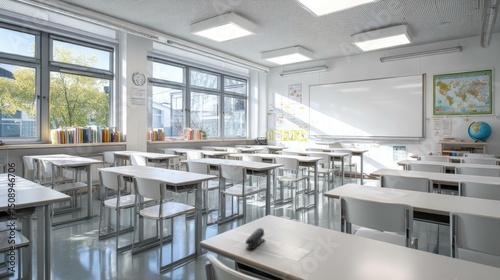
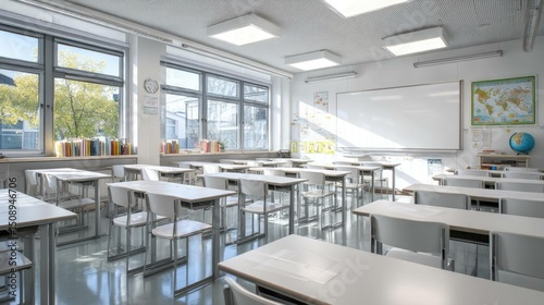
- stapler [244,227,266,250]
